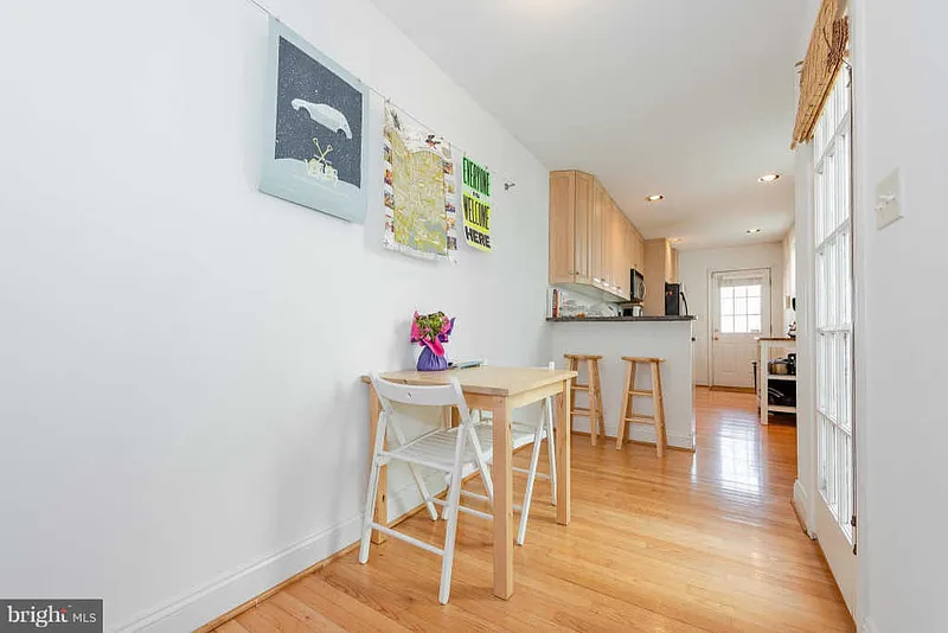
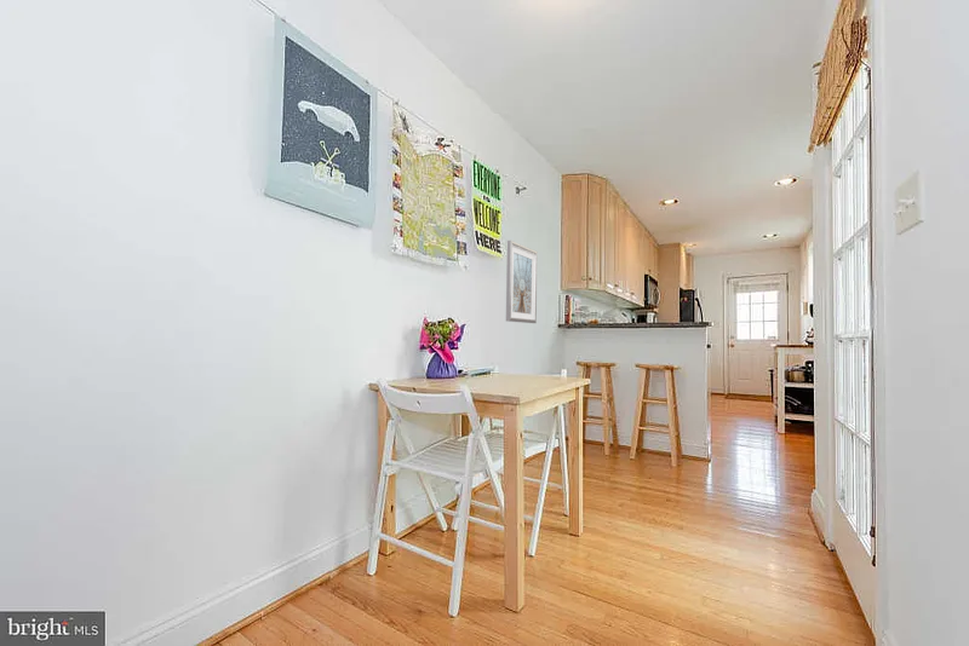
+ picture frame [505,240,539,324]
